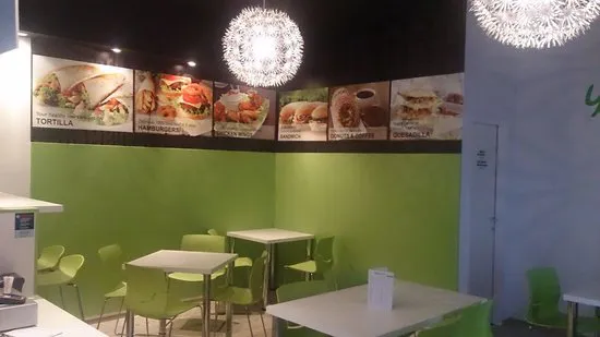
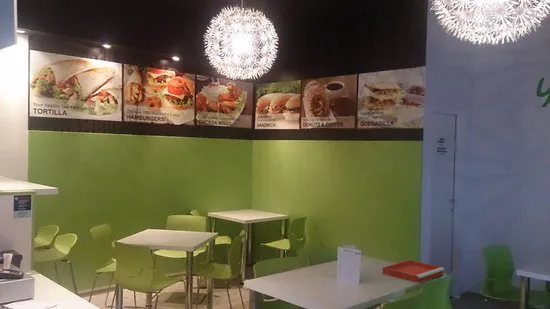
+ tray [382,259,445,283]
